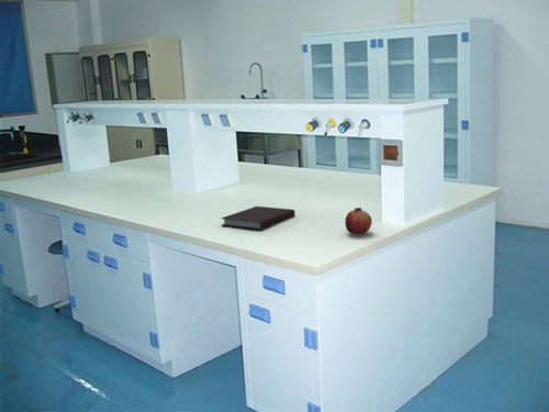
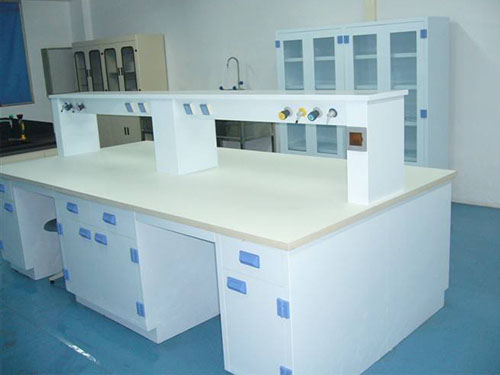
- fruit [344,207,373,235]
- notebook [220,205,296,231]
